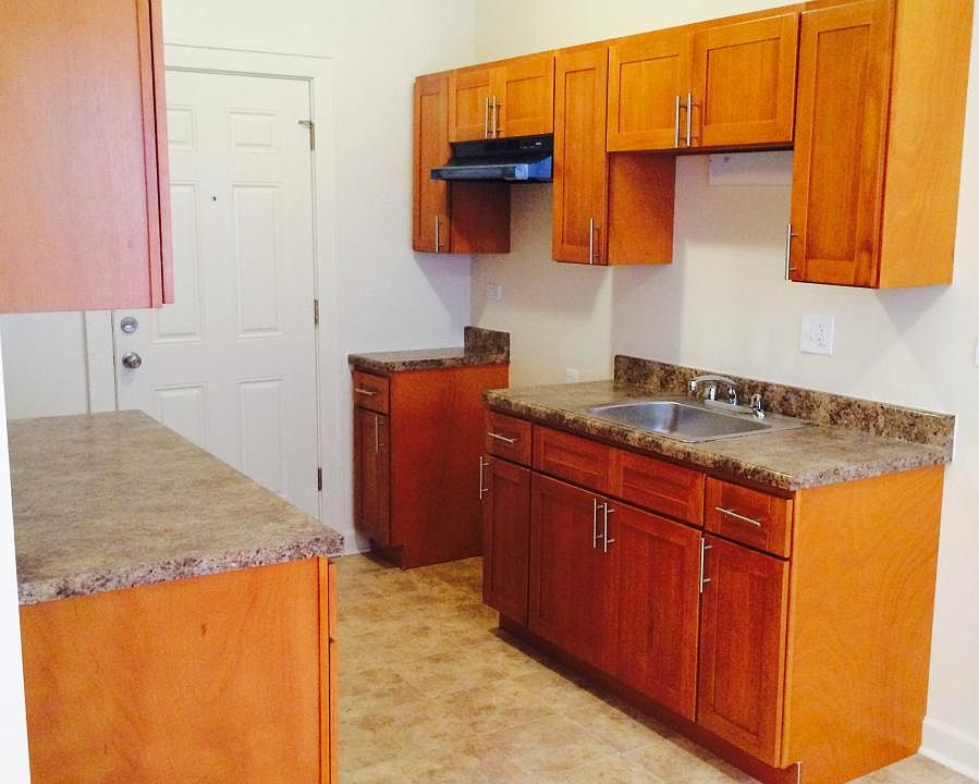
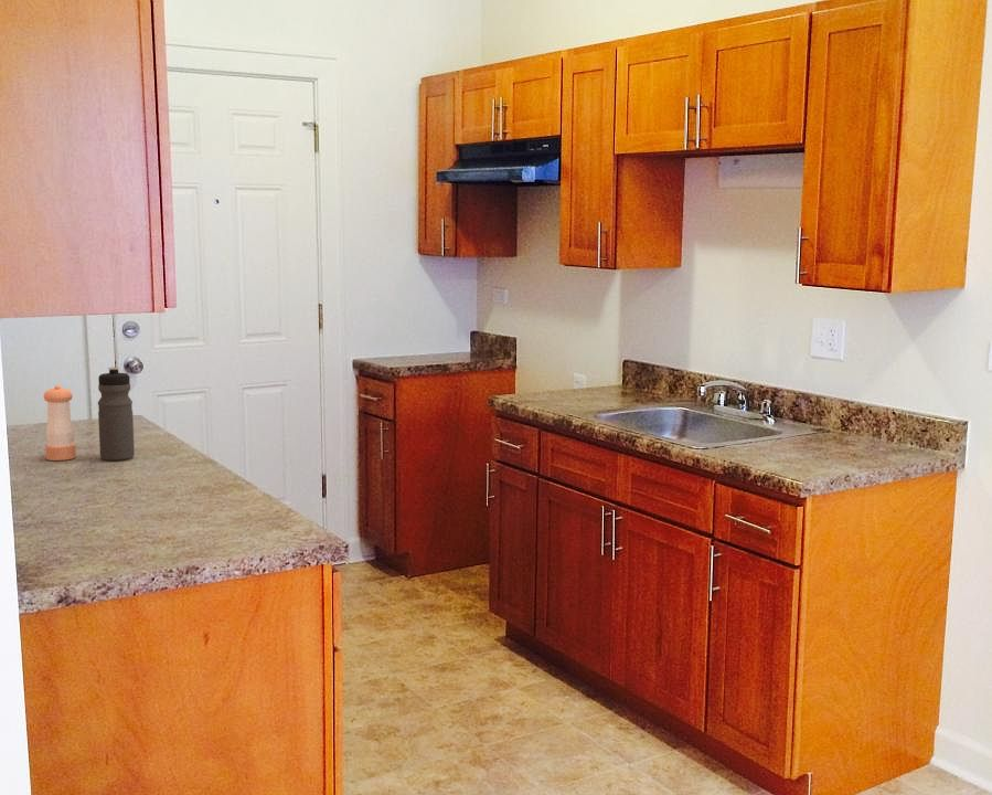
+ pepper shaker [43,384,77,462]
+ water bottle [97,365,136,462]
